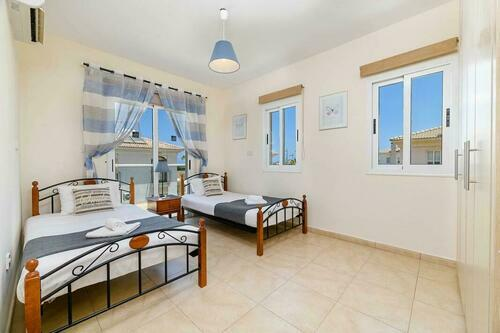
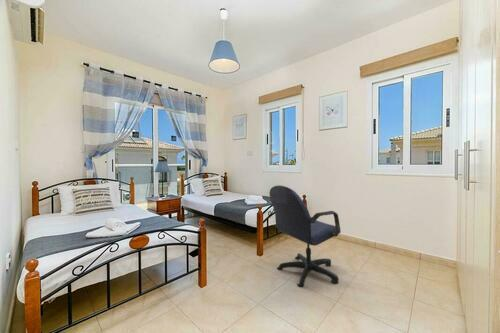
+ office chair [268,184,342,287]
